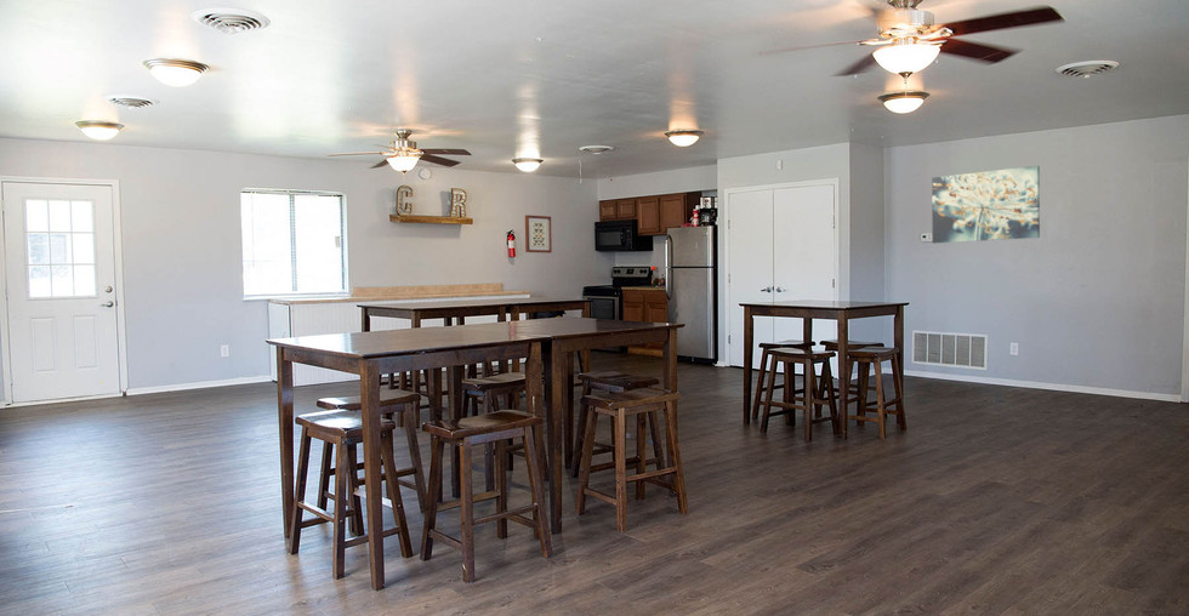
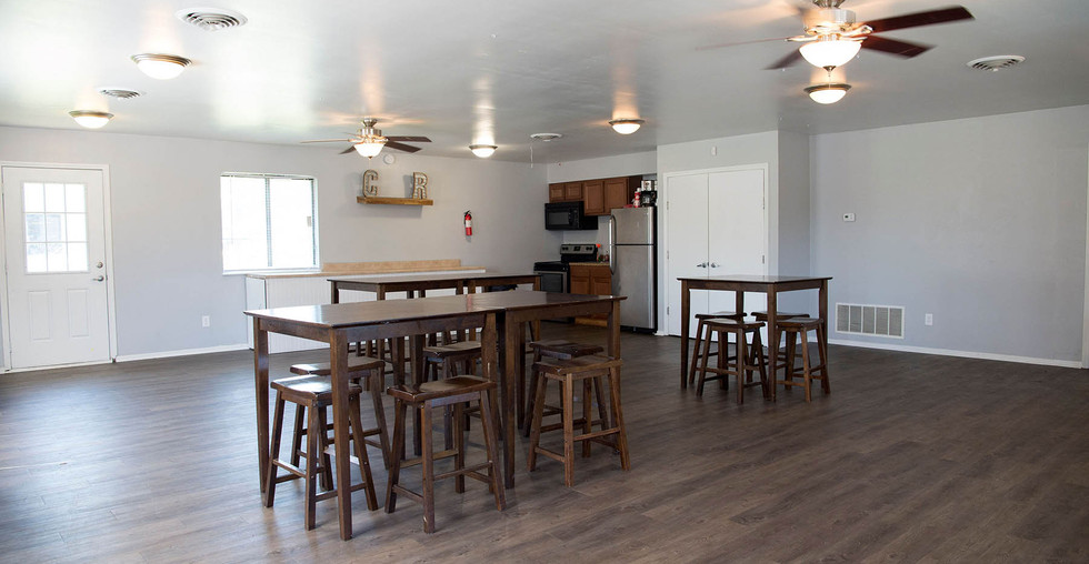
- wall art [931,165,1041,245]
- wall art [524,213,553,253]
